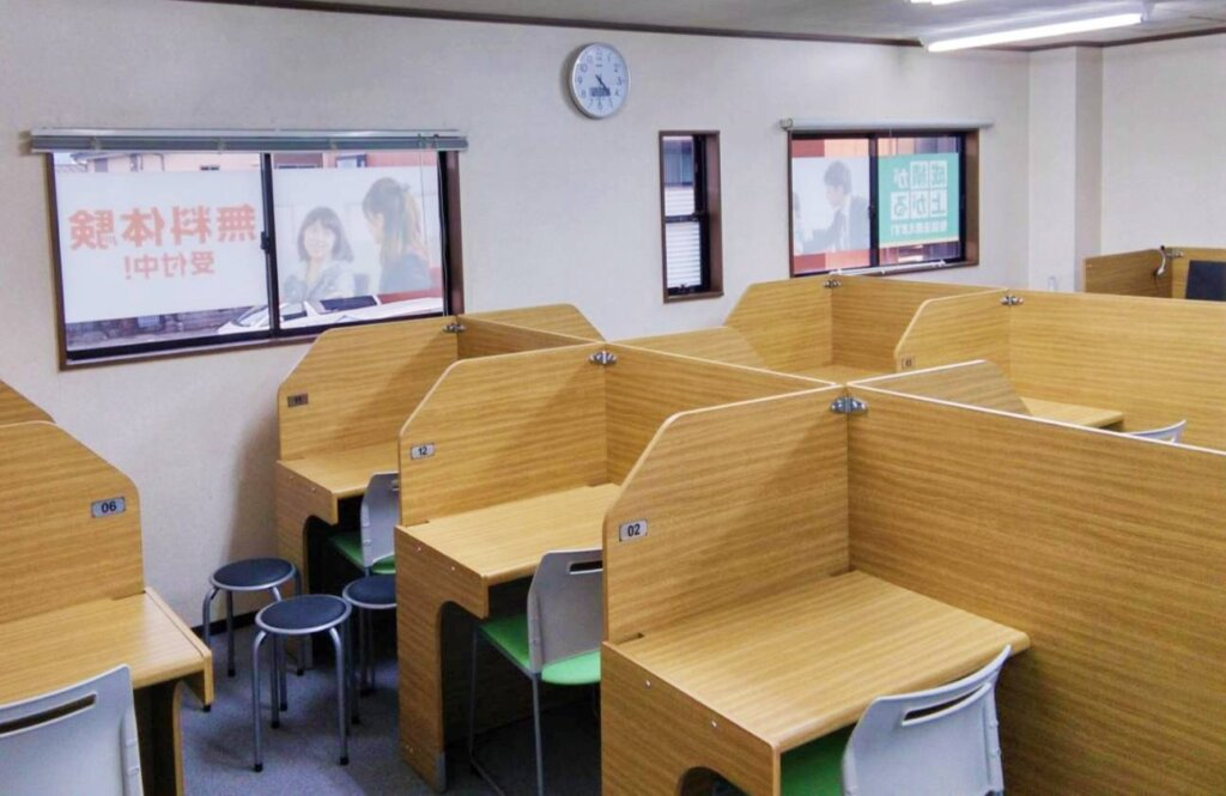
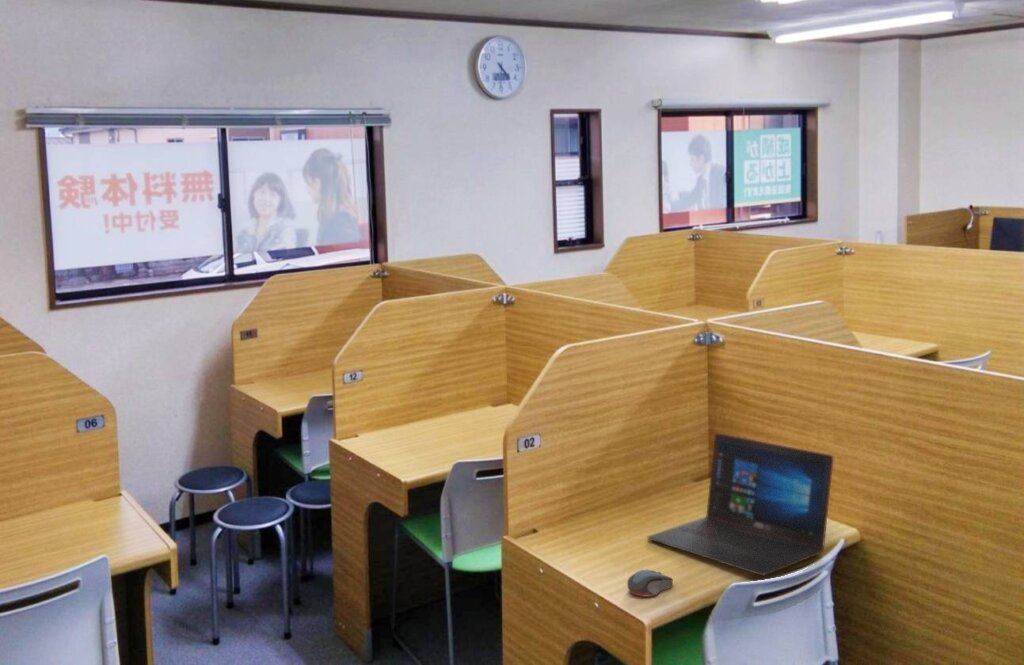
+ laptop [646,432,834,576]
+ computer mouse [626,569,674,598]
